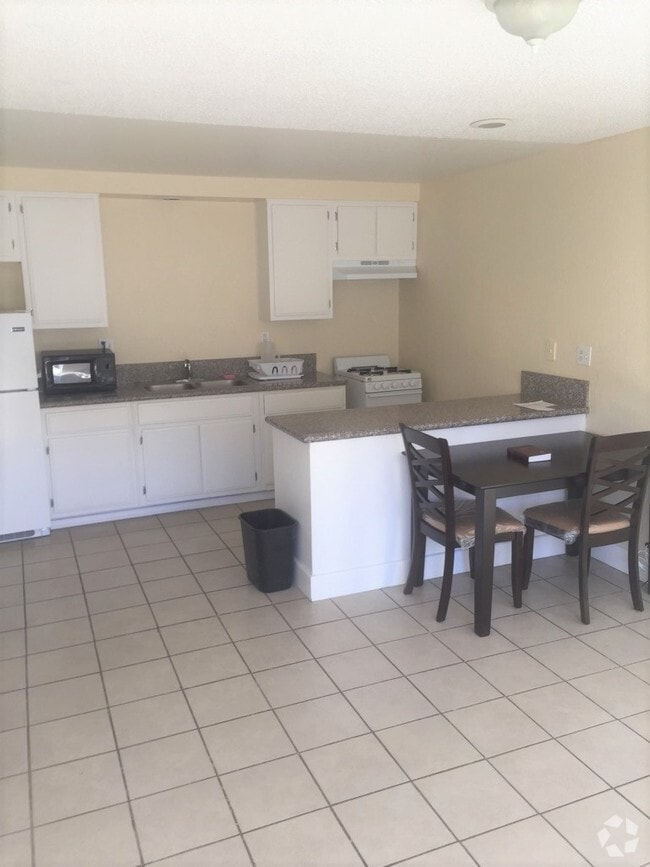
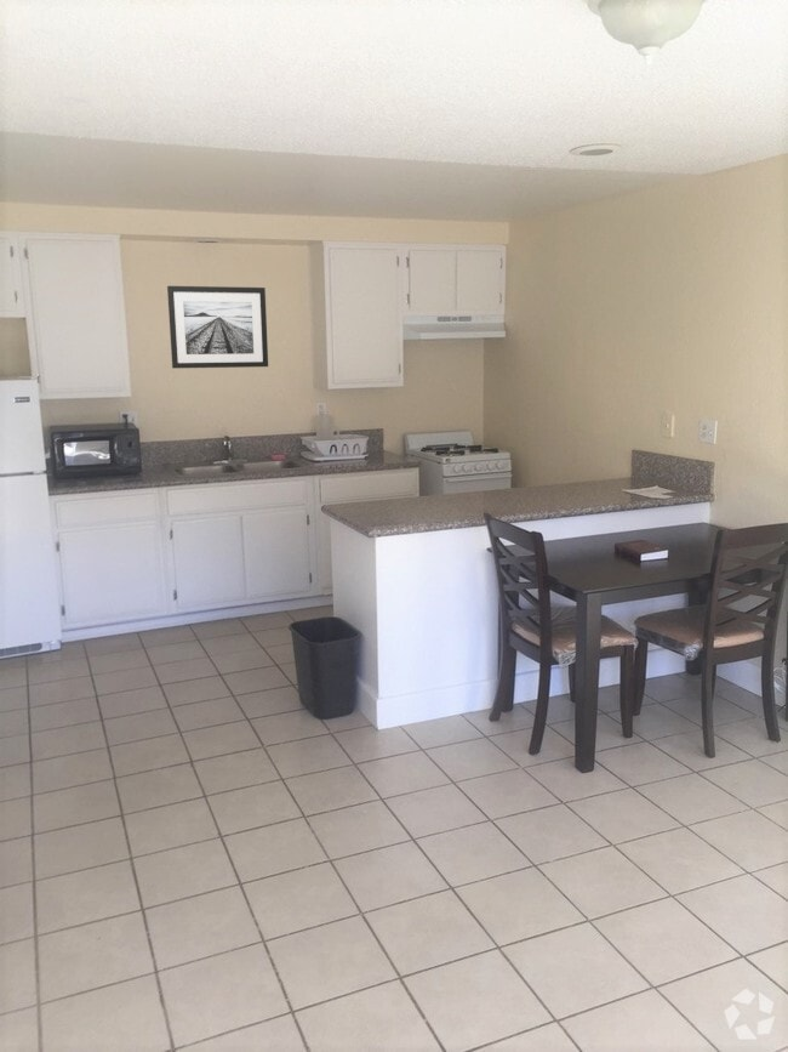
+ wall art [166,285,269,370]
